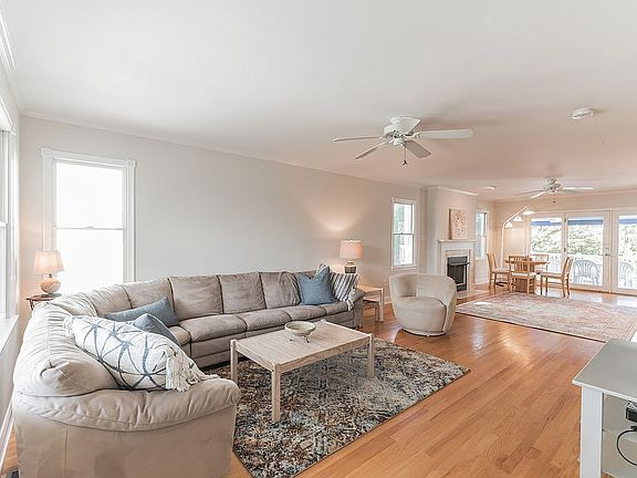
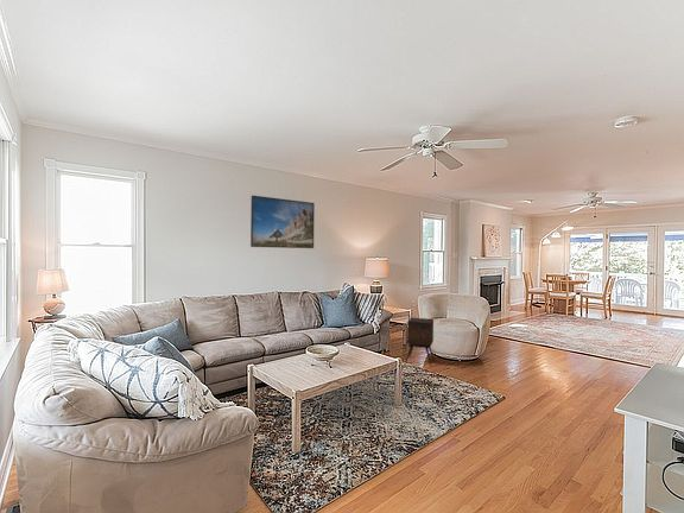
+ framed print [249,195,316,249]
+ side table [404,317,435,367]
